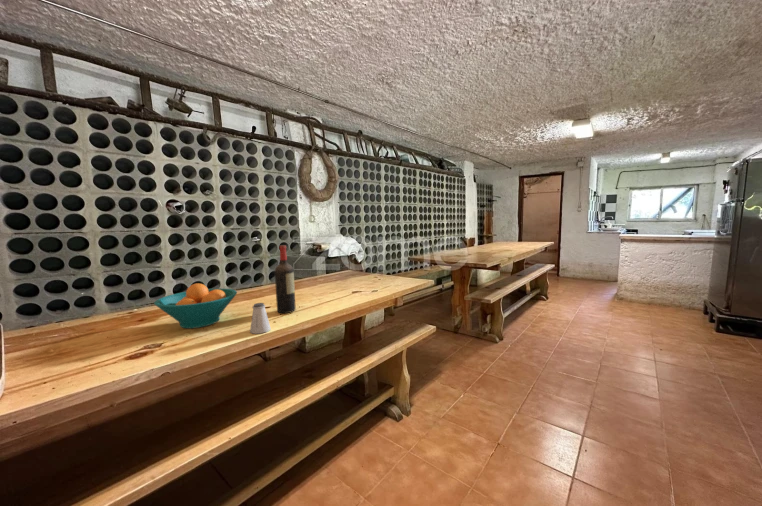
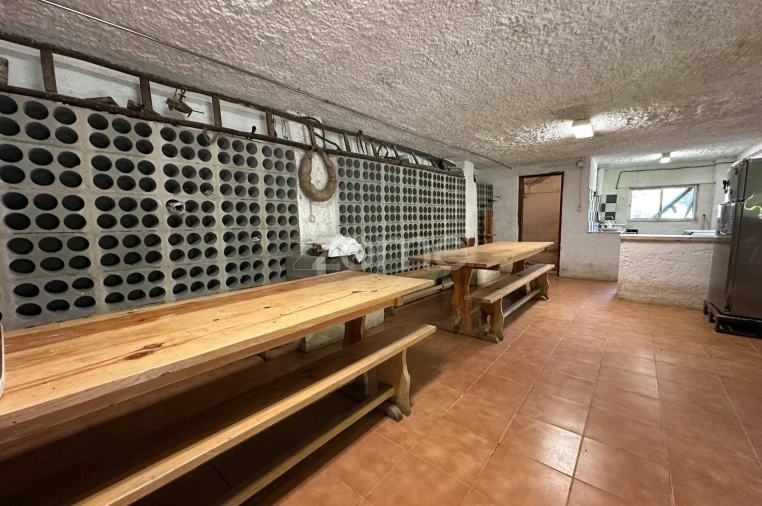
- fruit bowl [153,282,238,329]
- saltshaker [249,302,272,335]
- wine bottle [274,244,297,314]
